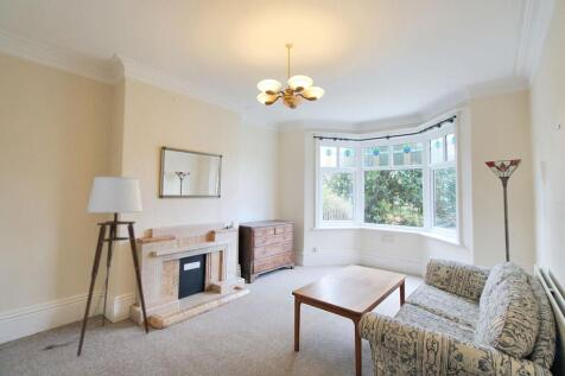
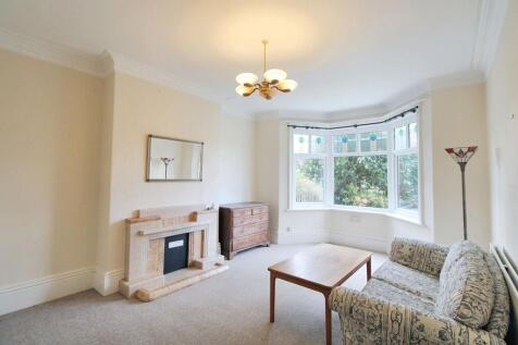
- floor lamp [42,176,150,357]
